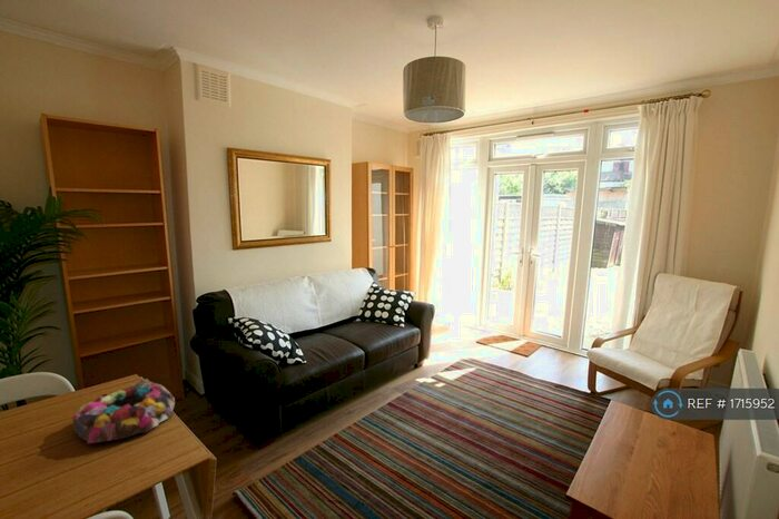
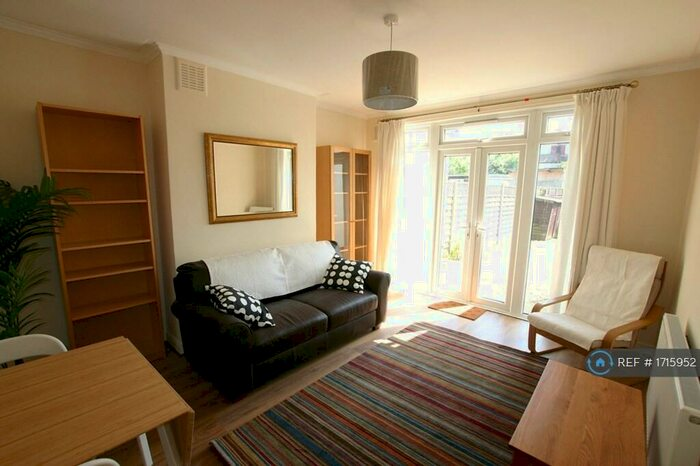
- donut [71,378,176,444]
